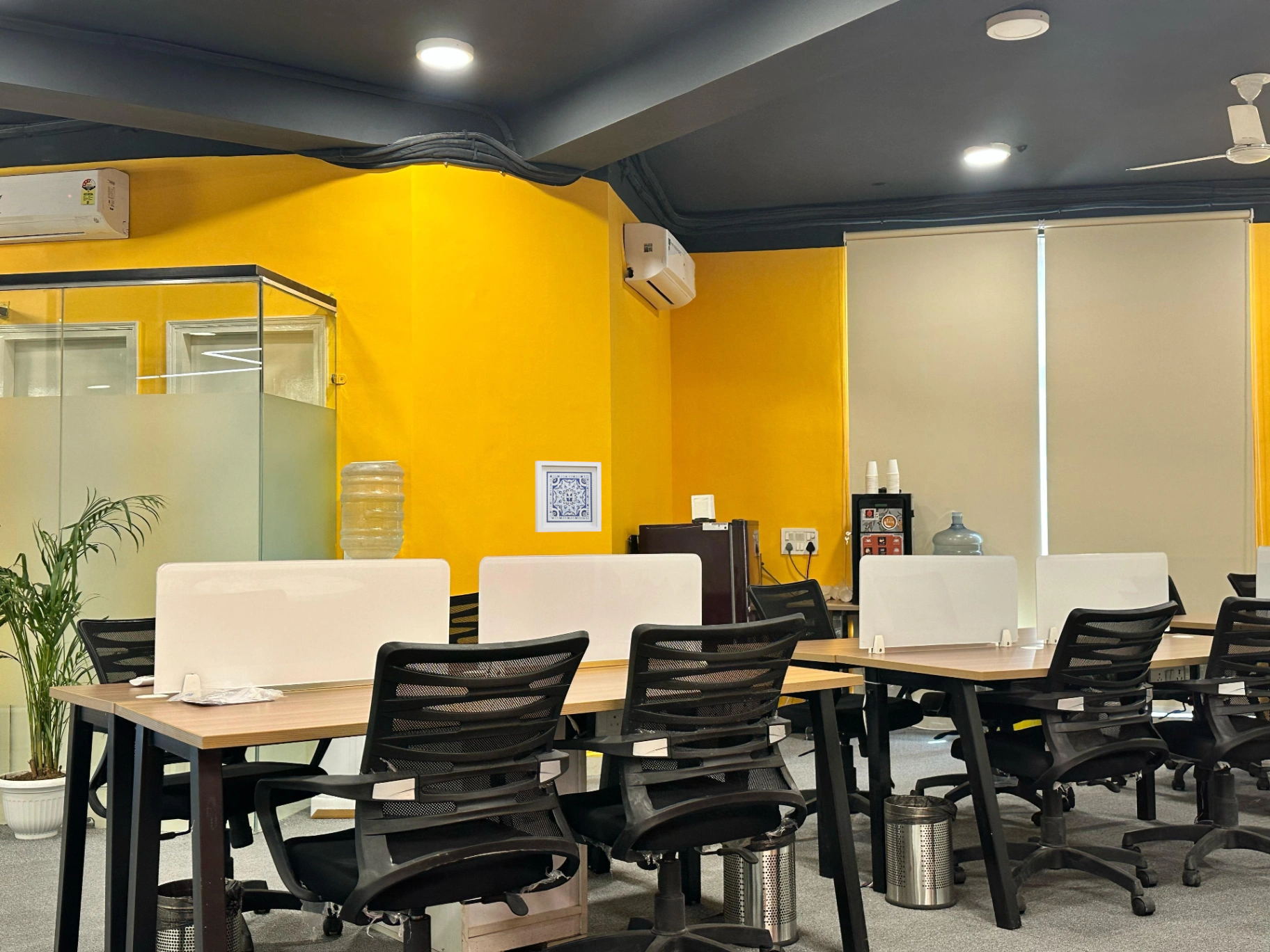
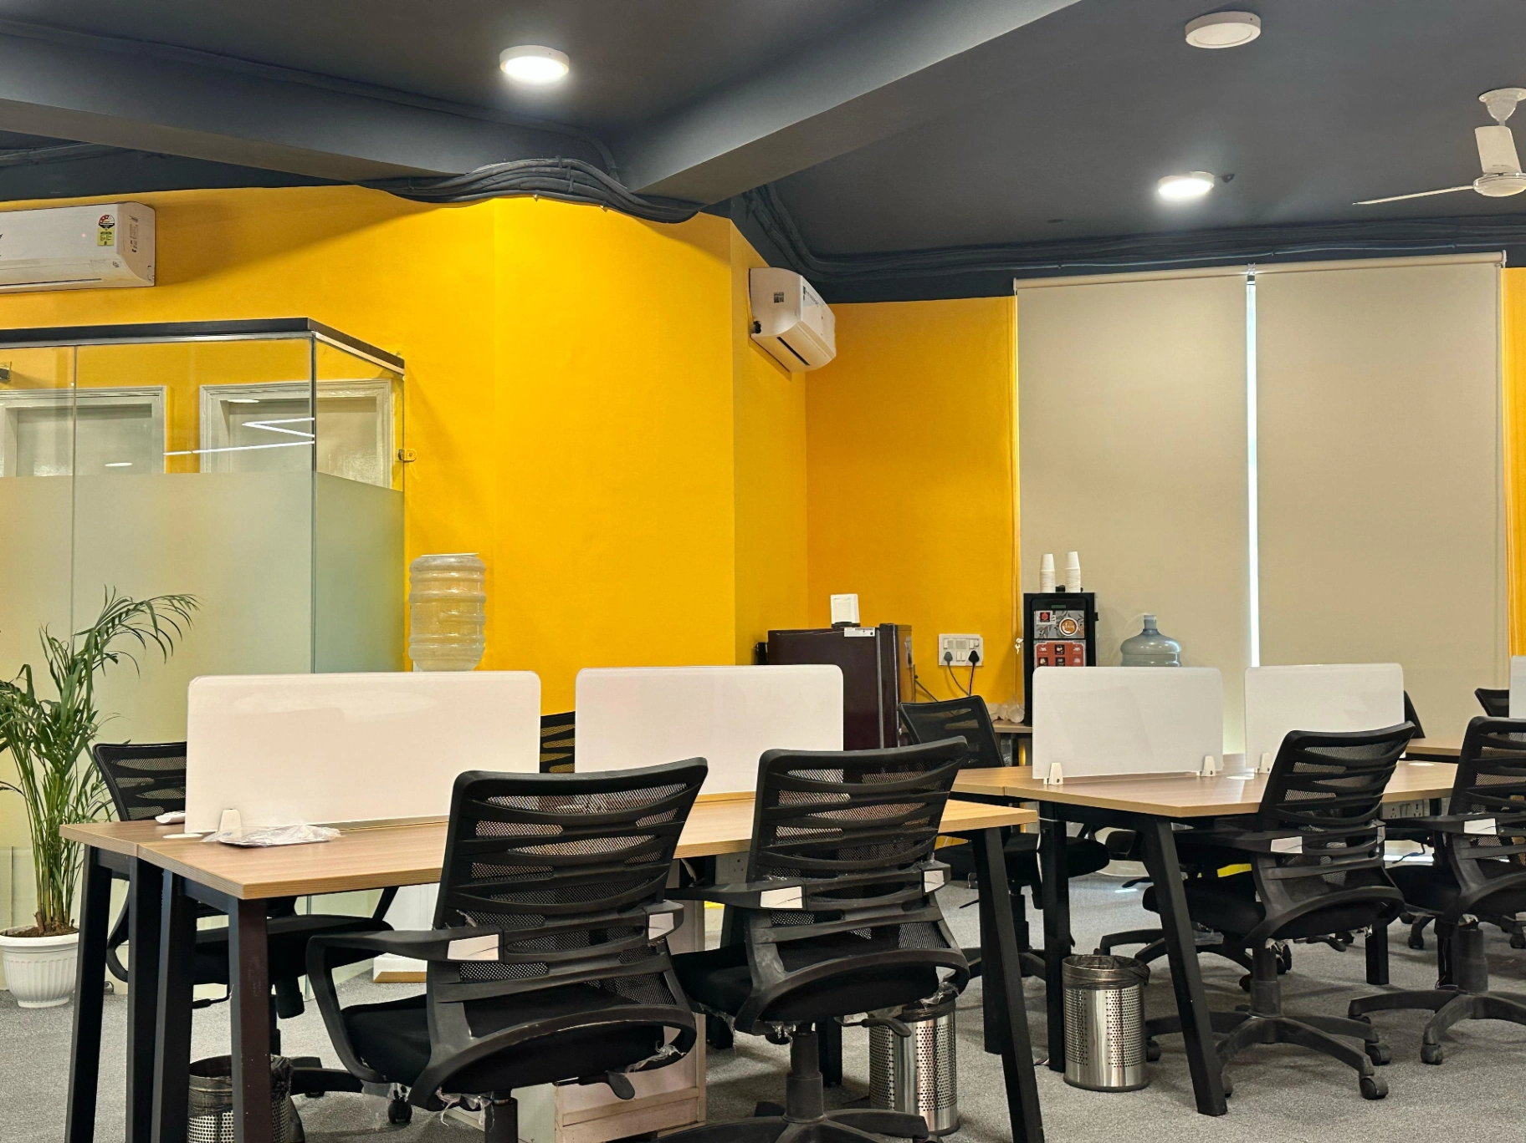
- wall art [535,460,602,532]
